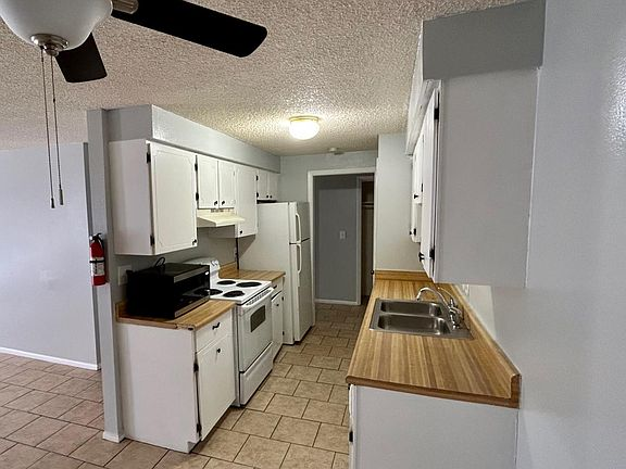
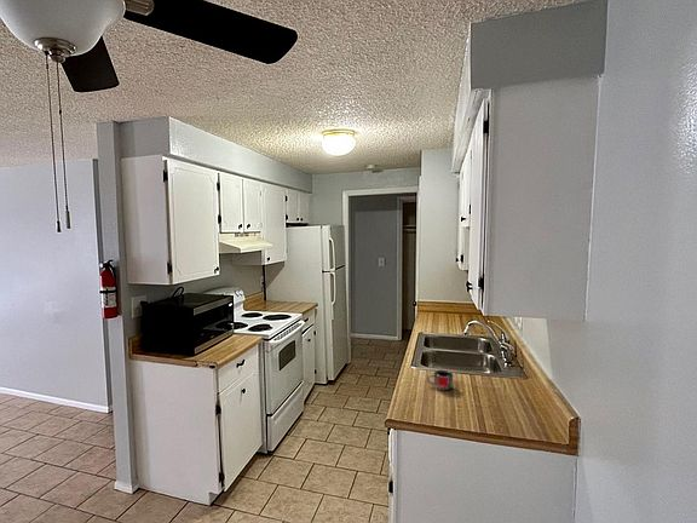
+ mug [426,369,455,391]
